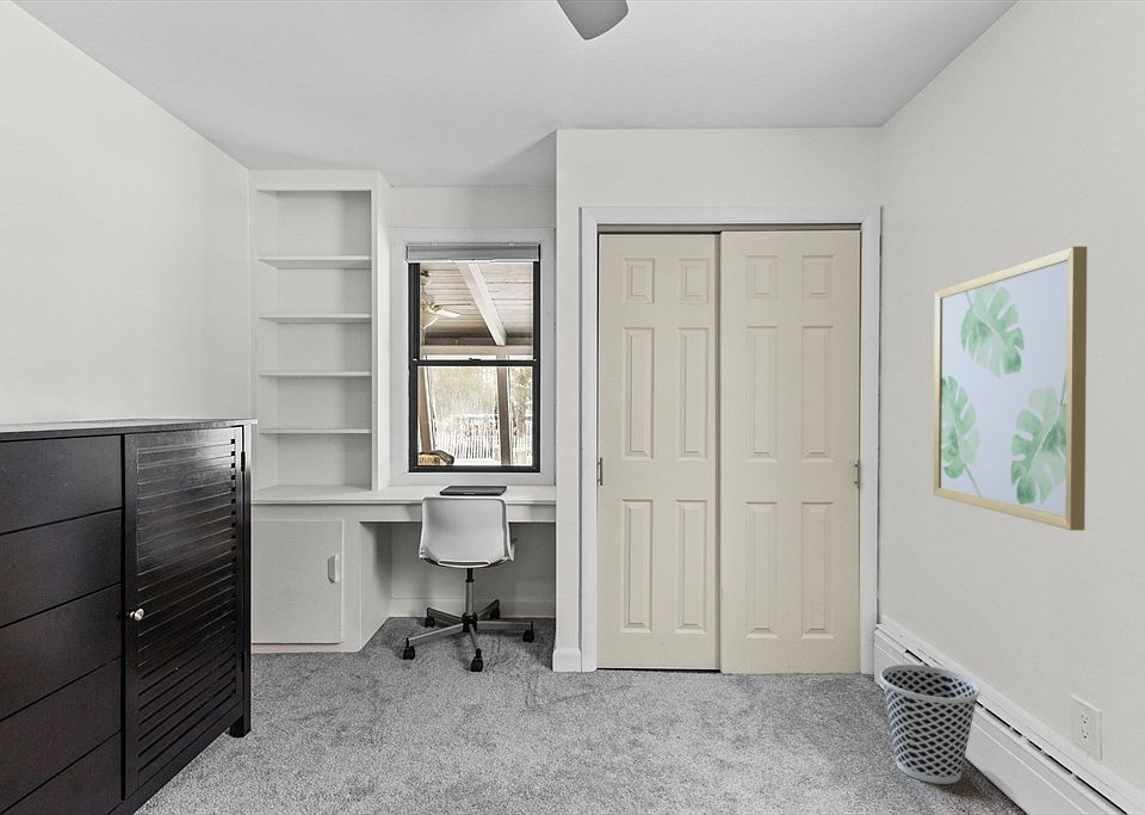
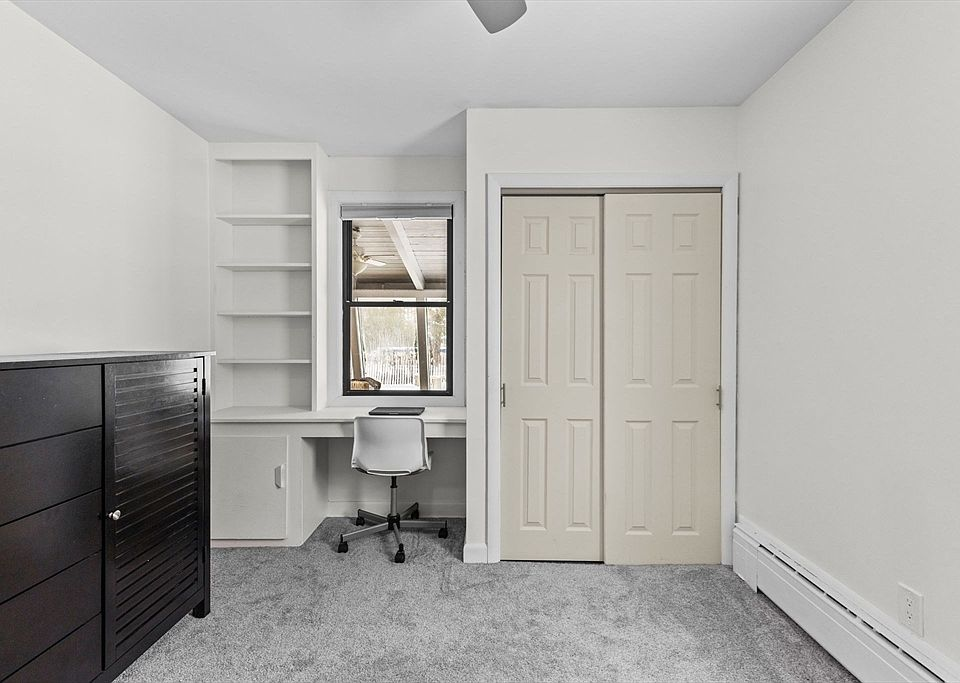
- wastebasket [879,663,982,785]
- wall art [933,246,1088,531]
